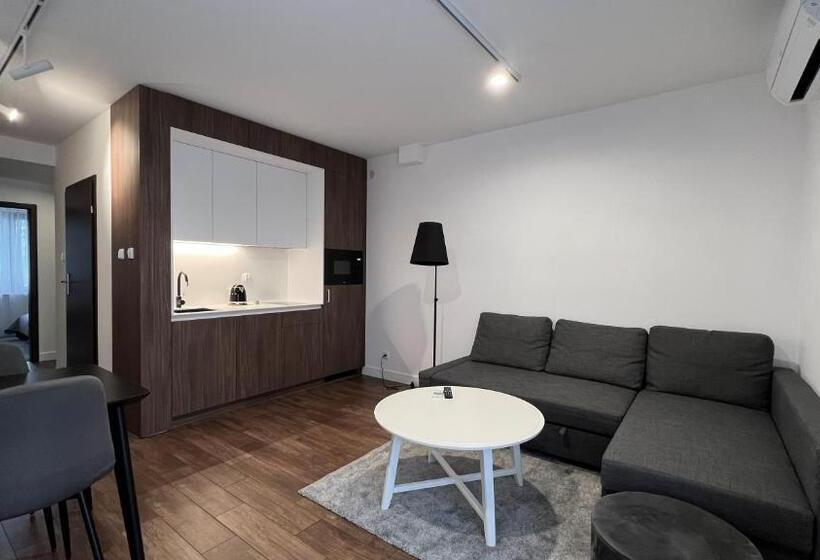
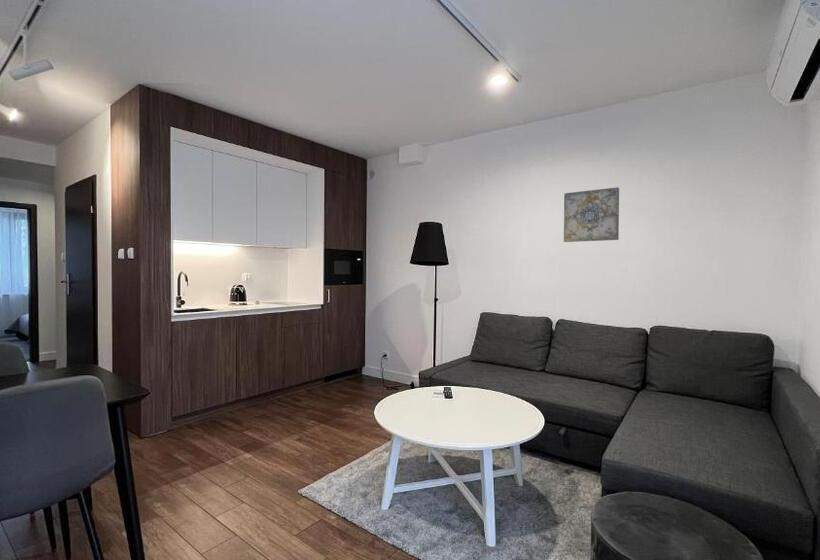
+ wall art [563,186,620,243]
